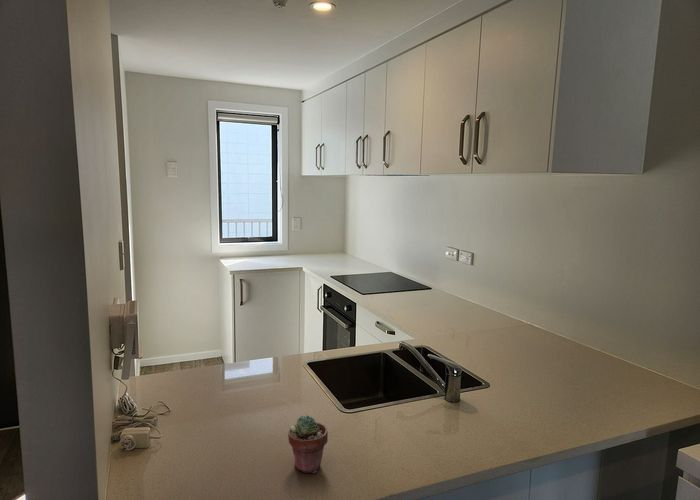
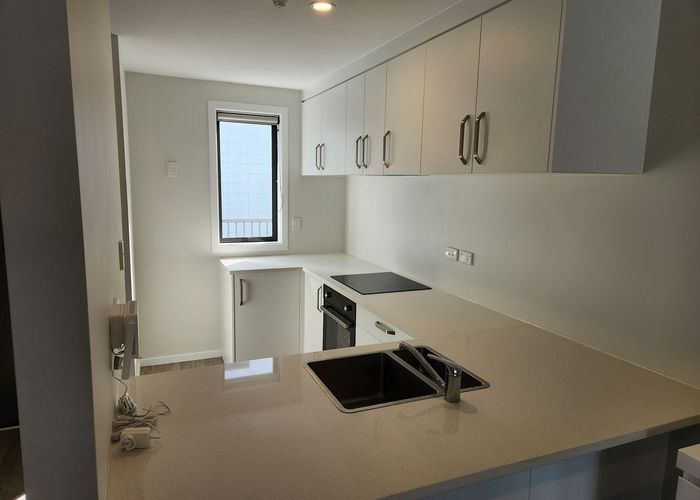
- potted succulent [287,414,329,474]
